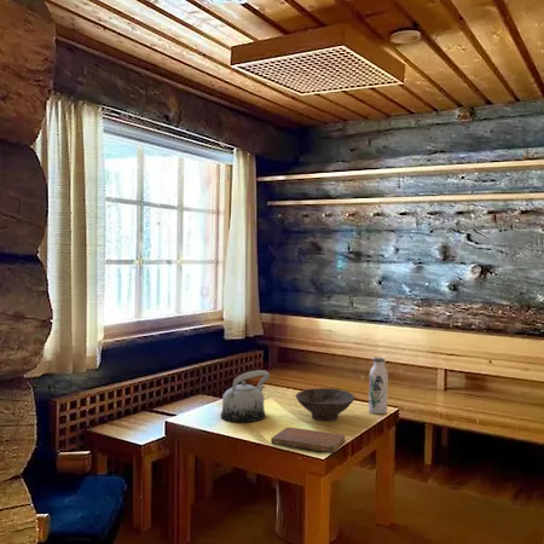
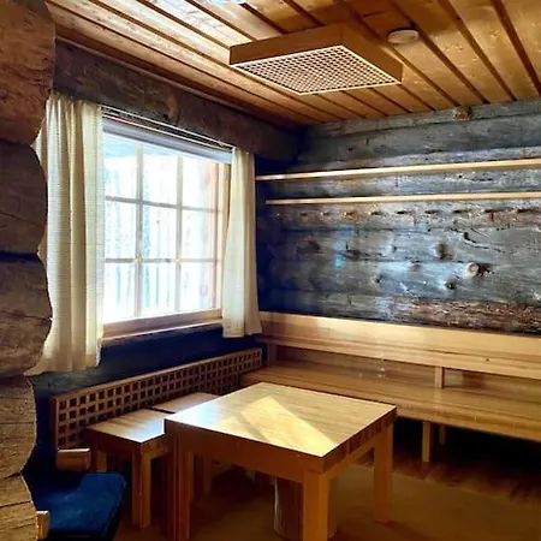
- water bottle [368,355,389,415]
- teapot [220,369,271,423]
- notebook [270,427,347,455]
- bowl [294,387,355,422]
